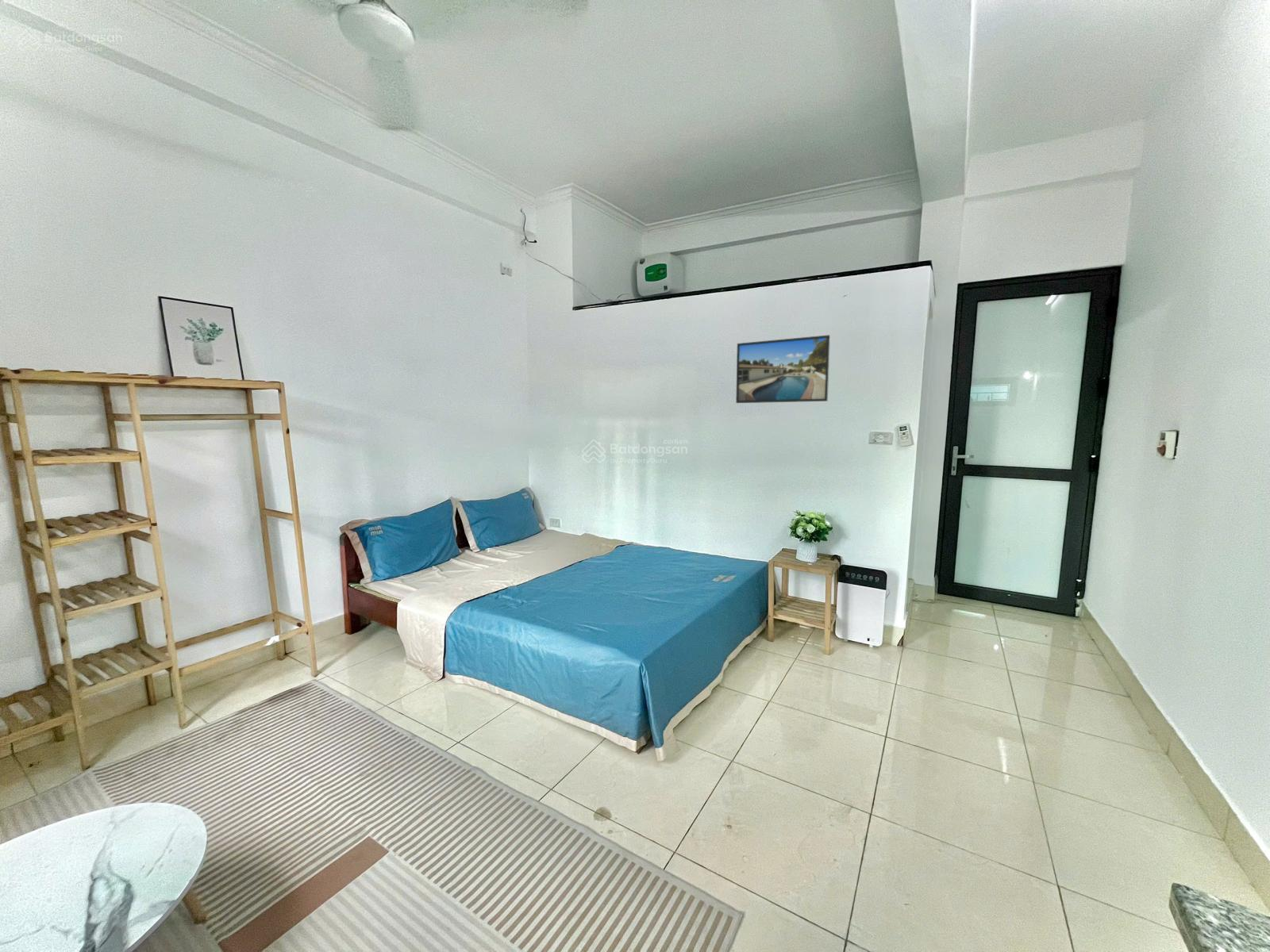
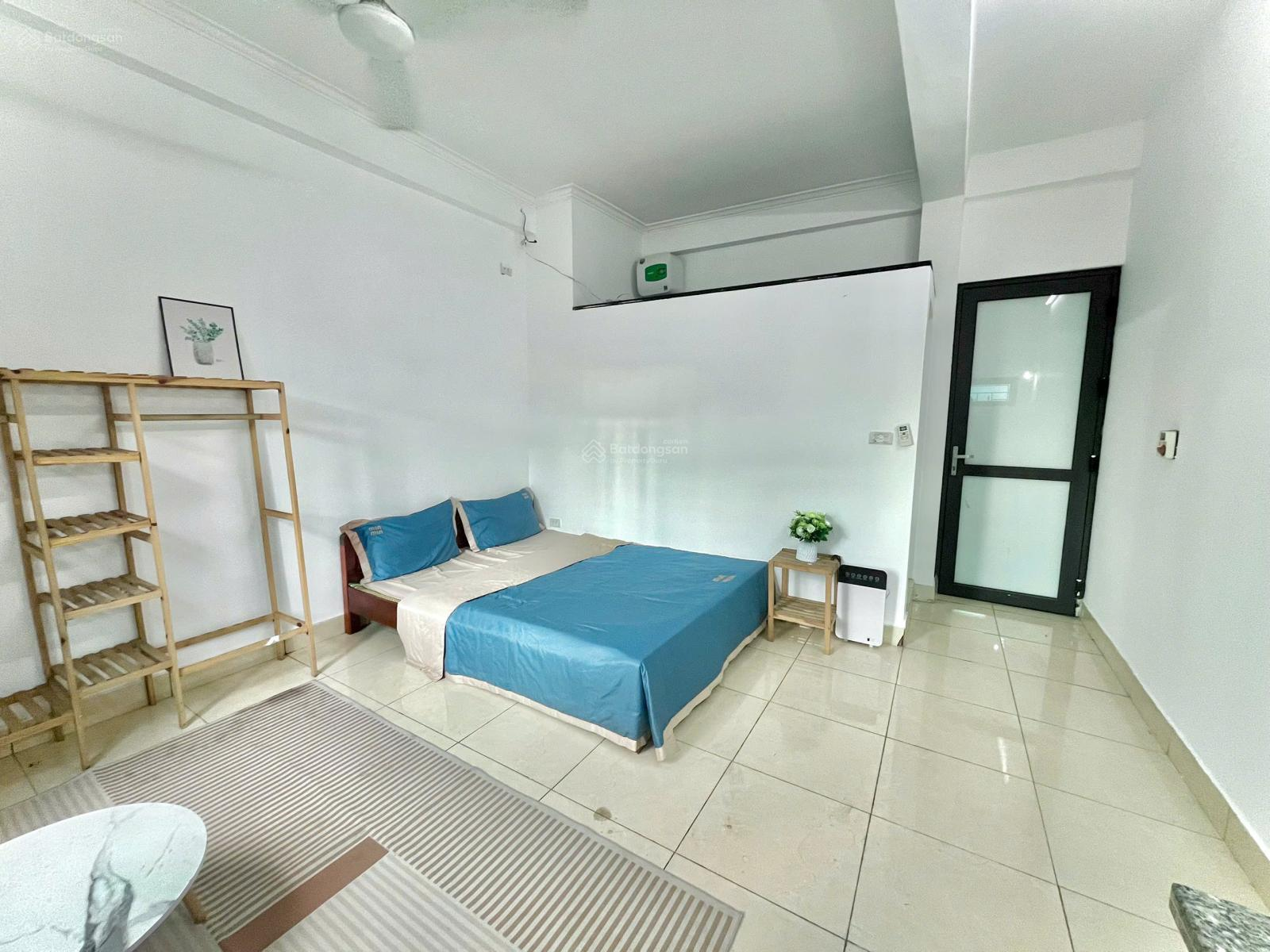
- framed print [735,334,831,404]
